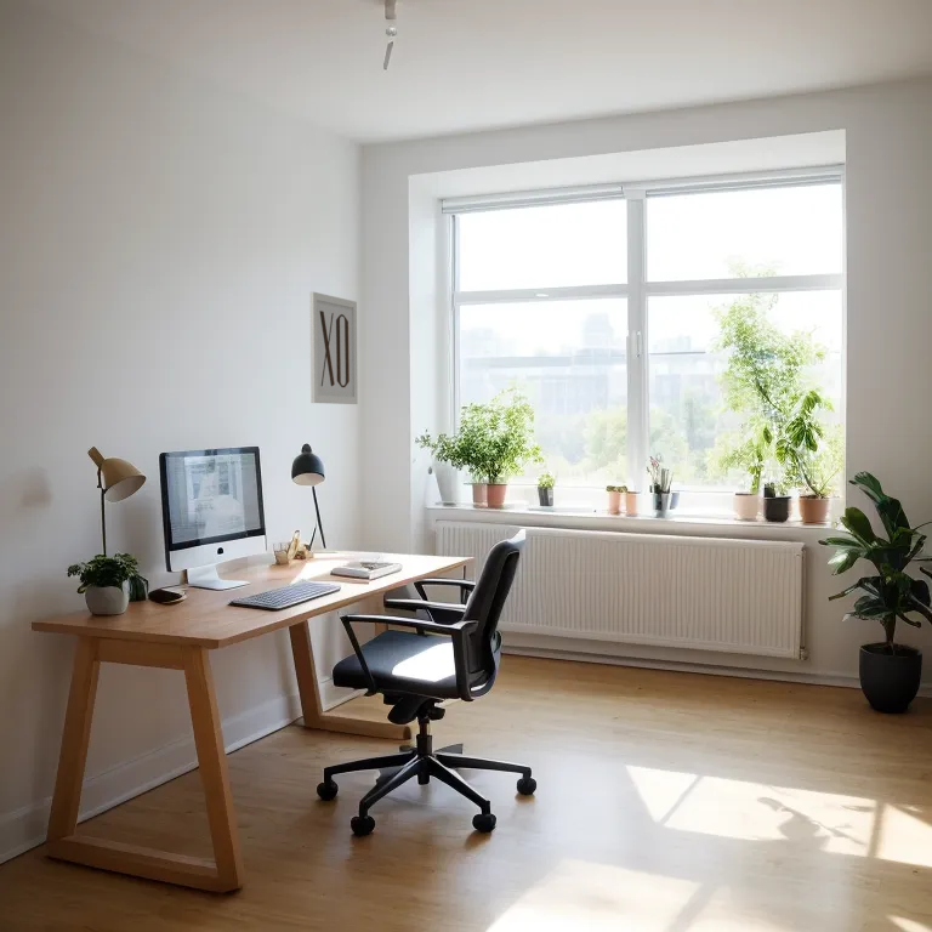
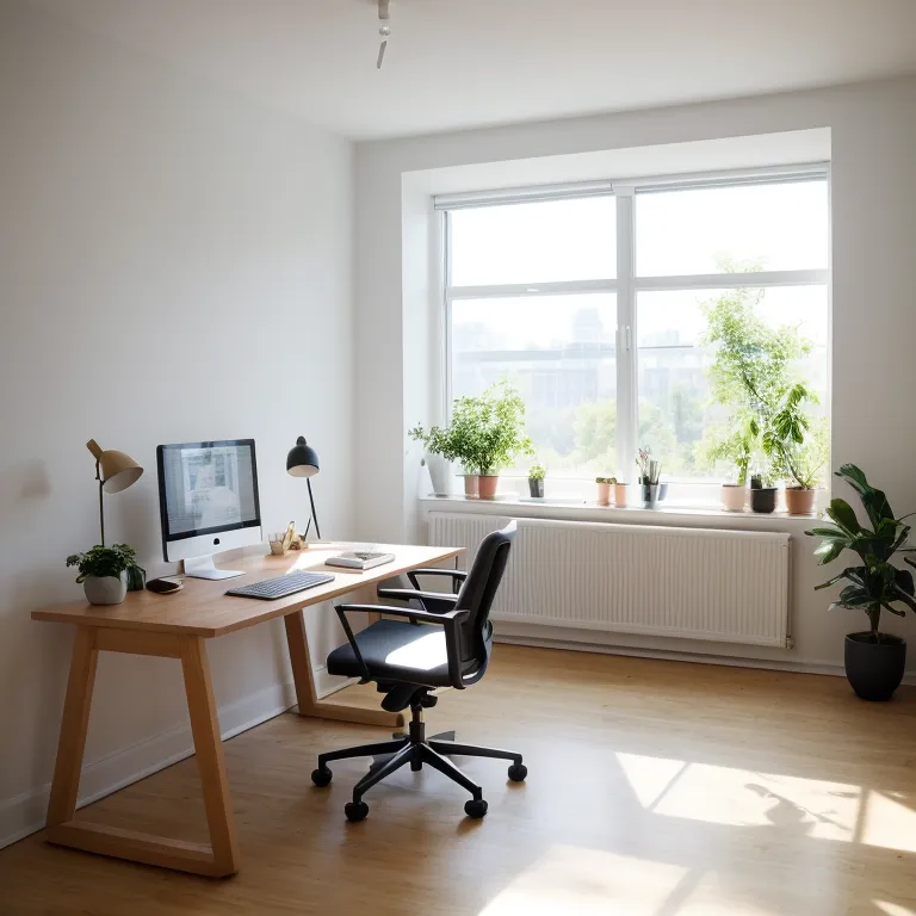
- wall art [308,290,359,405]
